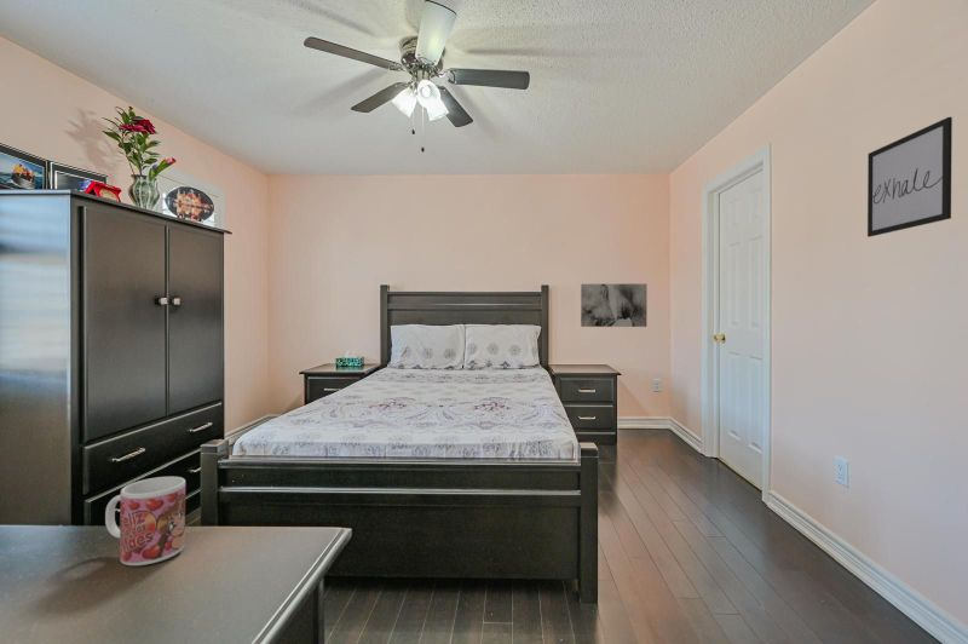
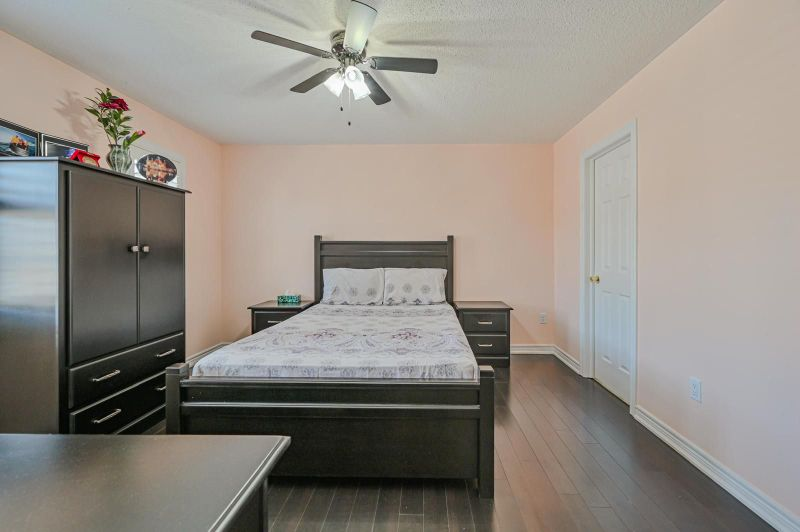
- wall art [866,116,953,237]
- wall art [580,282,649,328]
- mug [104,476,186,567]
